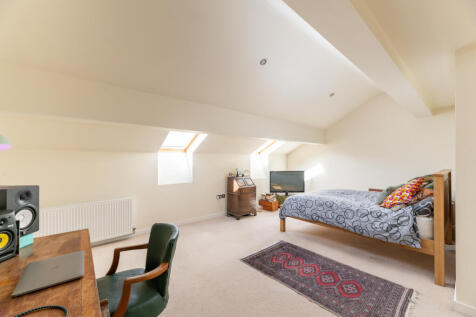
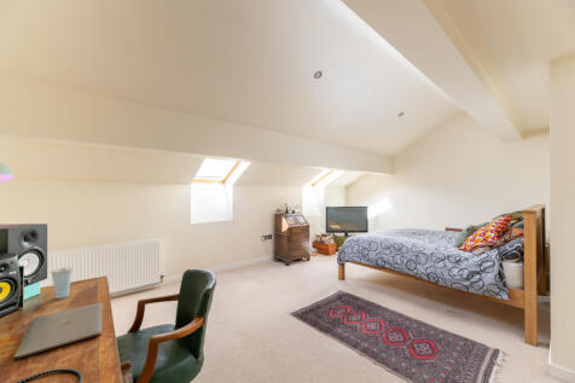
+ cup [50,266,74,300]
